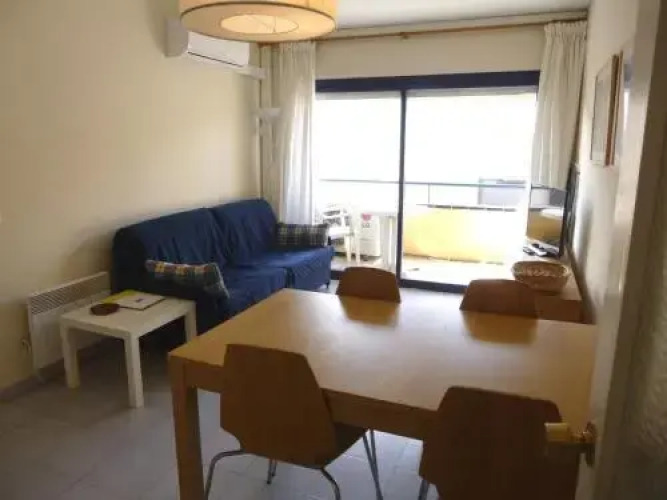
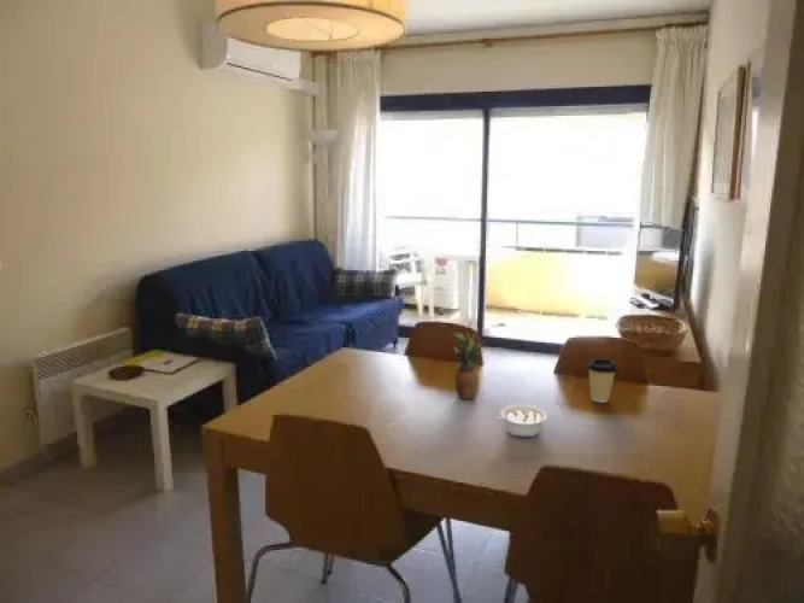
+ fruit [451,332,491,400]
+ coffee cup [586,357,618,404]
+ legume [497,404,548,439]
